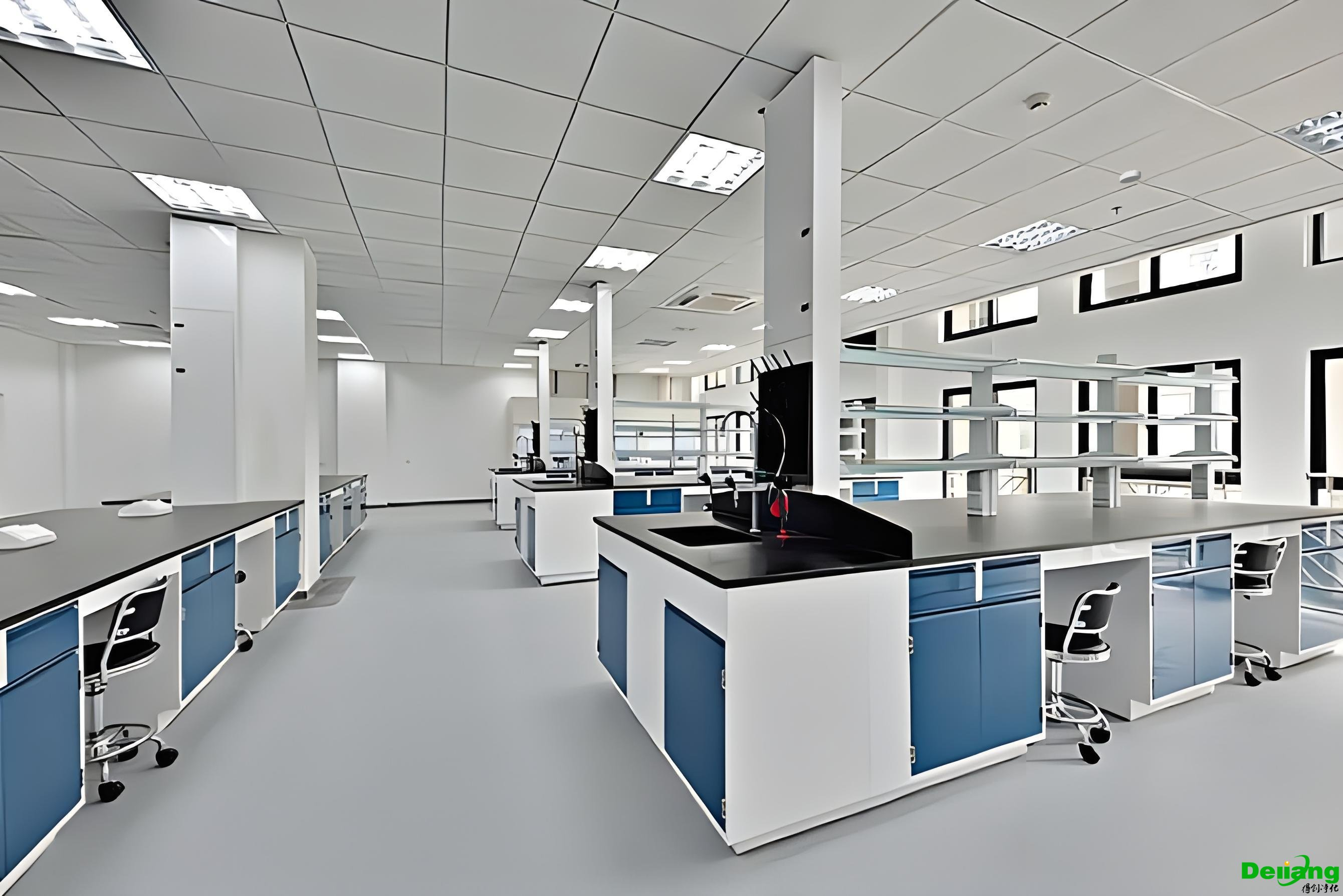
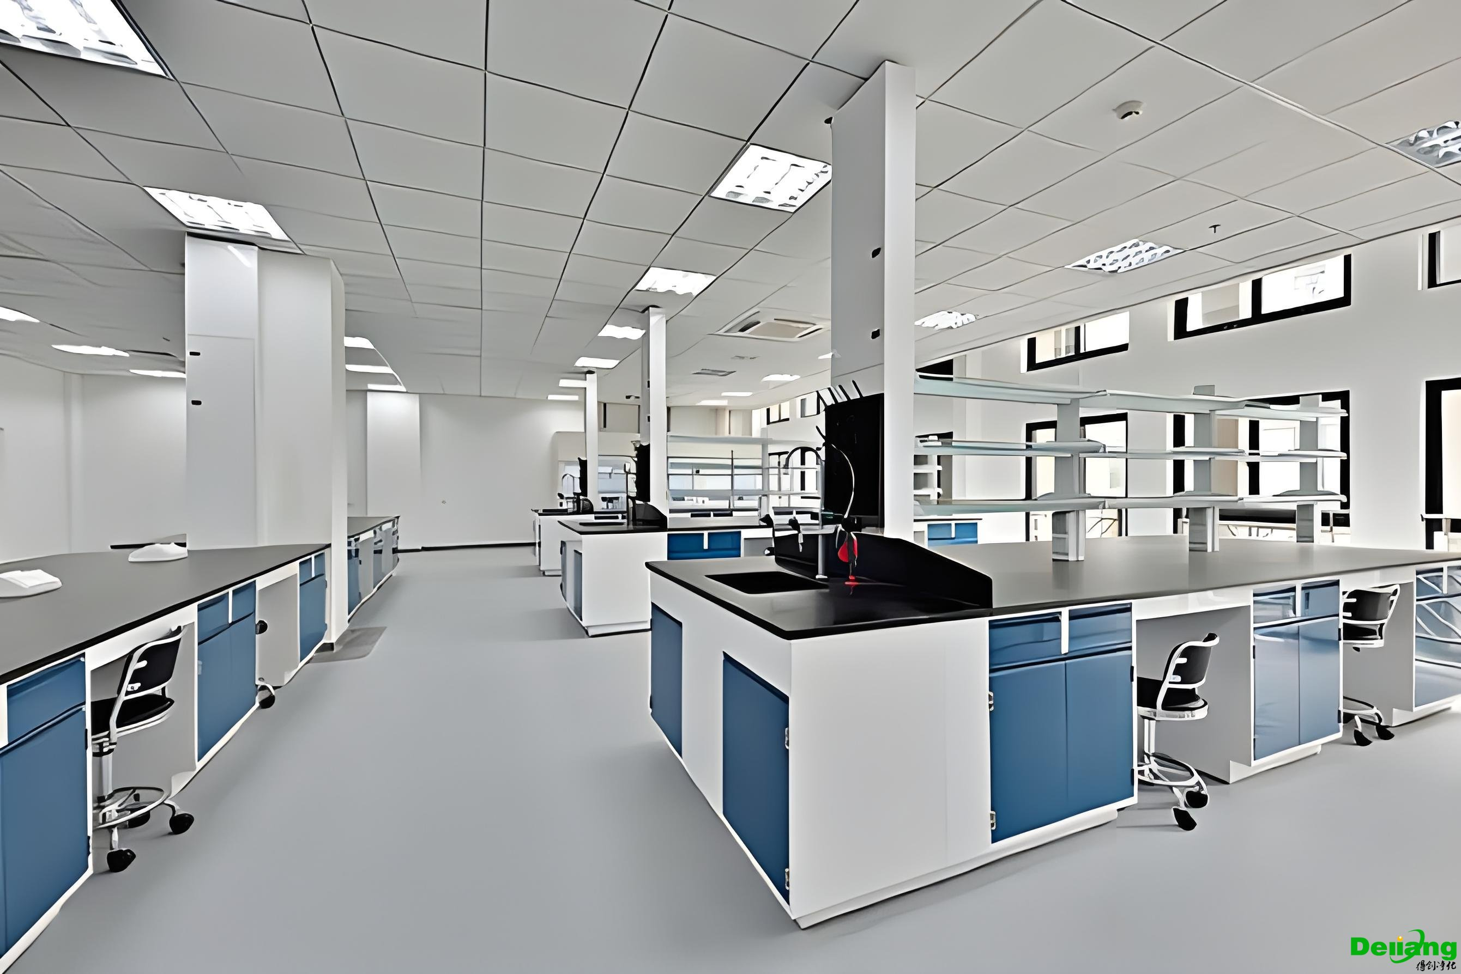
- smoke detector [1120,169,1142,184]
